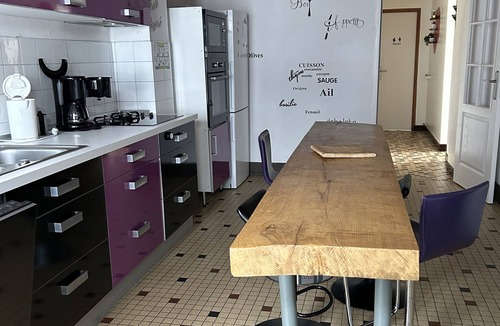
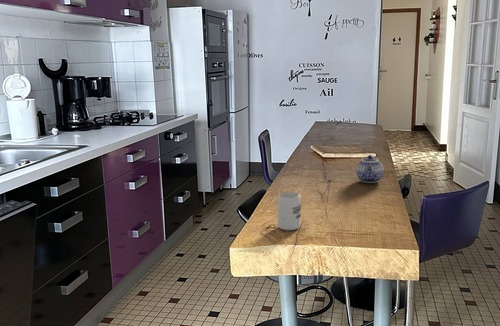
+ cup [277,191,302,231]
+ teapot [355,154,385,184]
